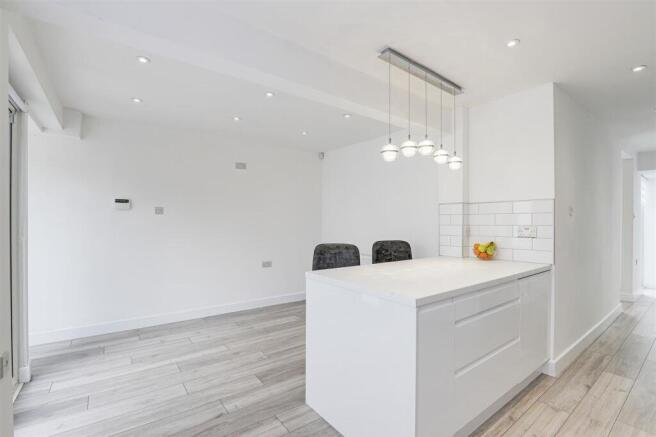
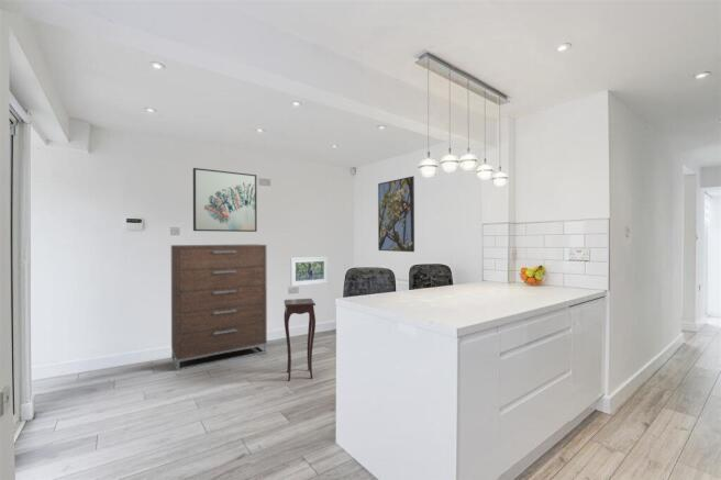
+ wall art [192,167,258,233]
+ dresser [170,244,268,372]
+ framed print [289,256,330,288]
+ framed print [377,175,415,253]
+ side table [282,298,317,382]
